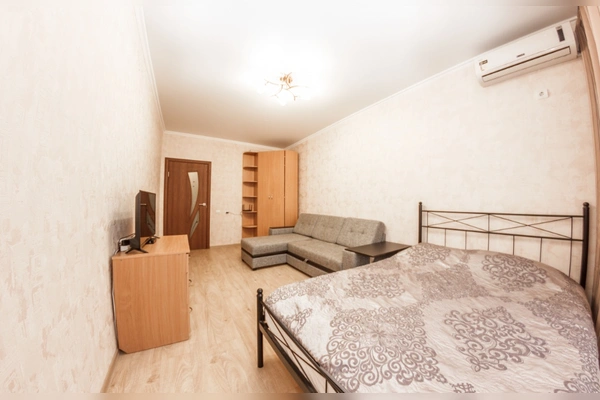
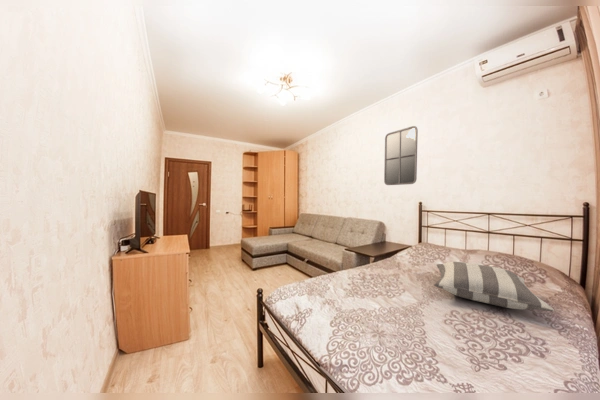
+ pillow [433,261,555,312]
+ home mirror [383,125,419,186]
